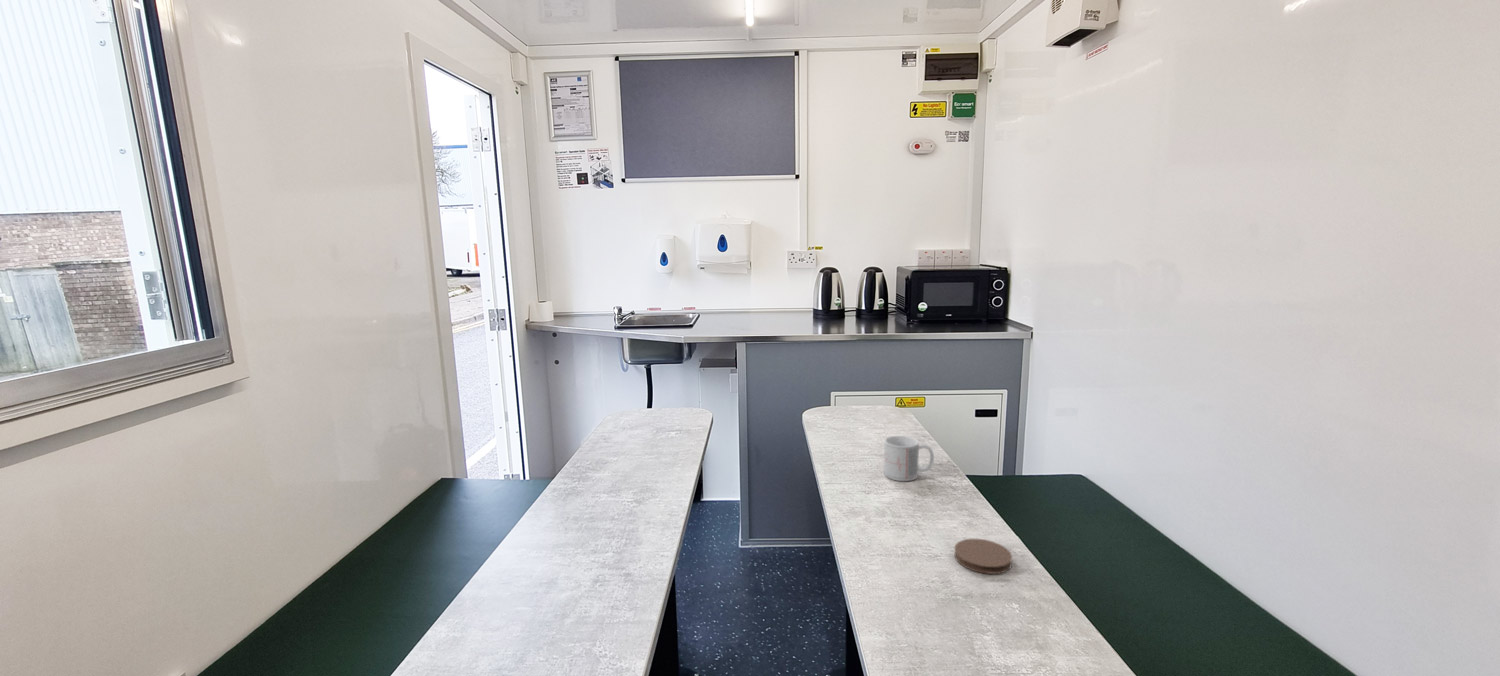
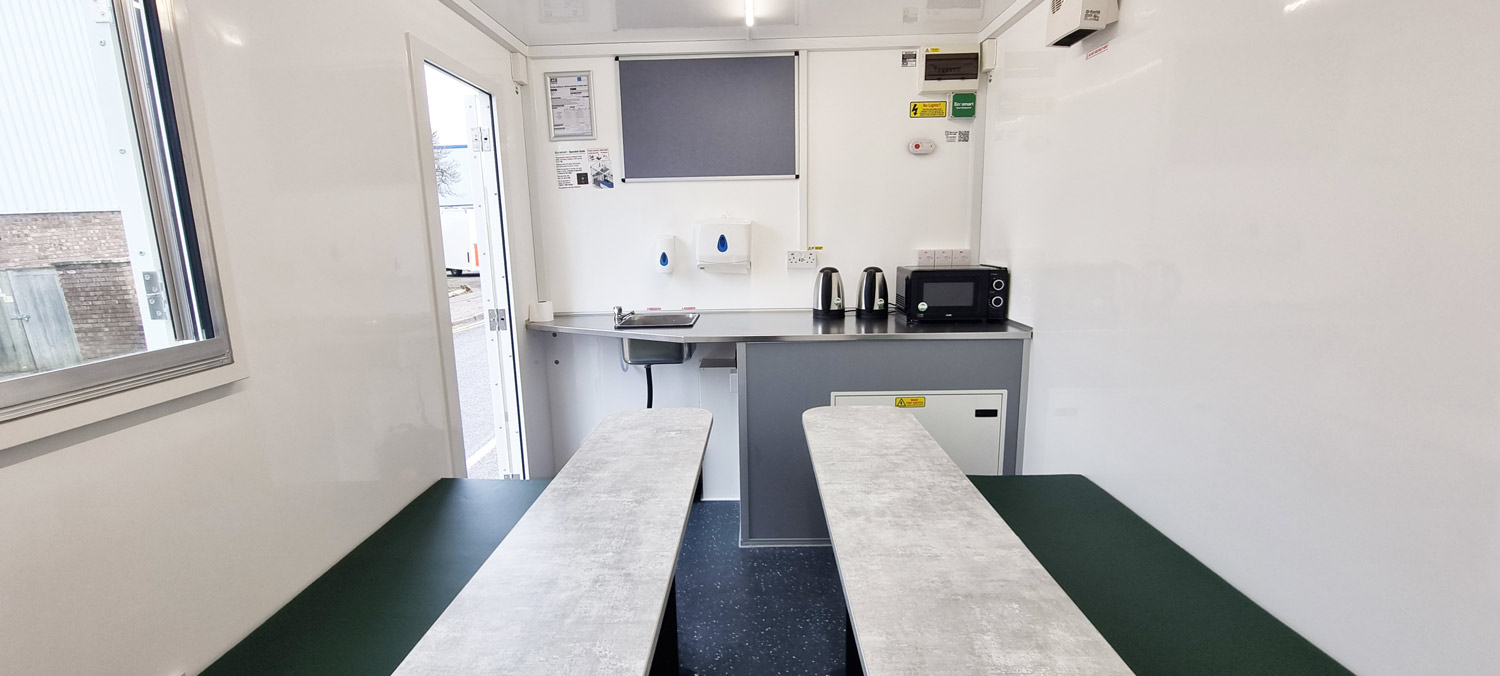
- coaster [953,538,1013,575]
- mug [883,435,935,482]
